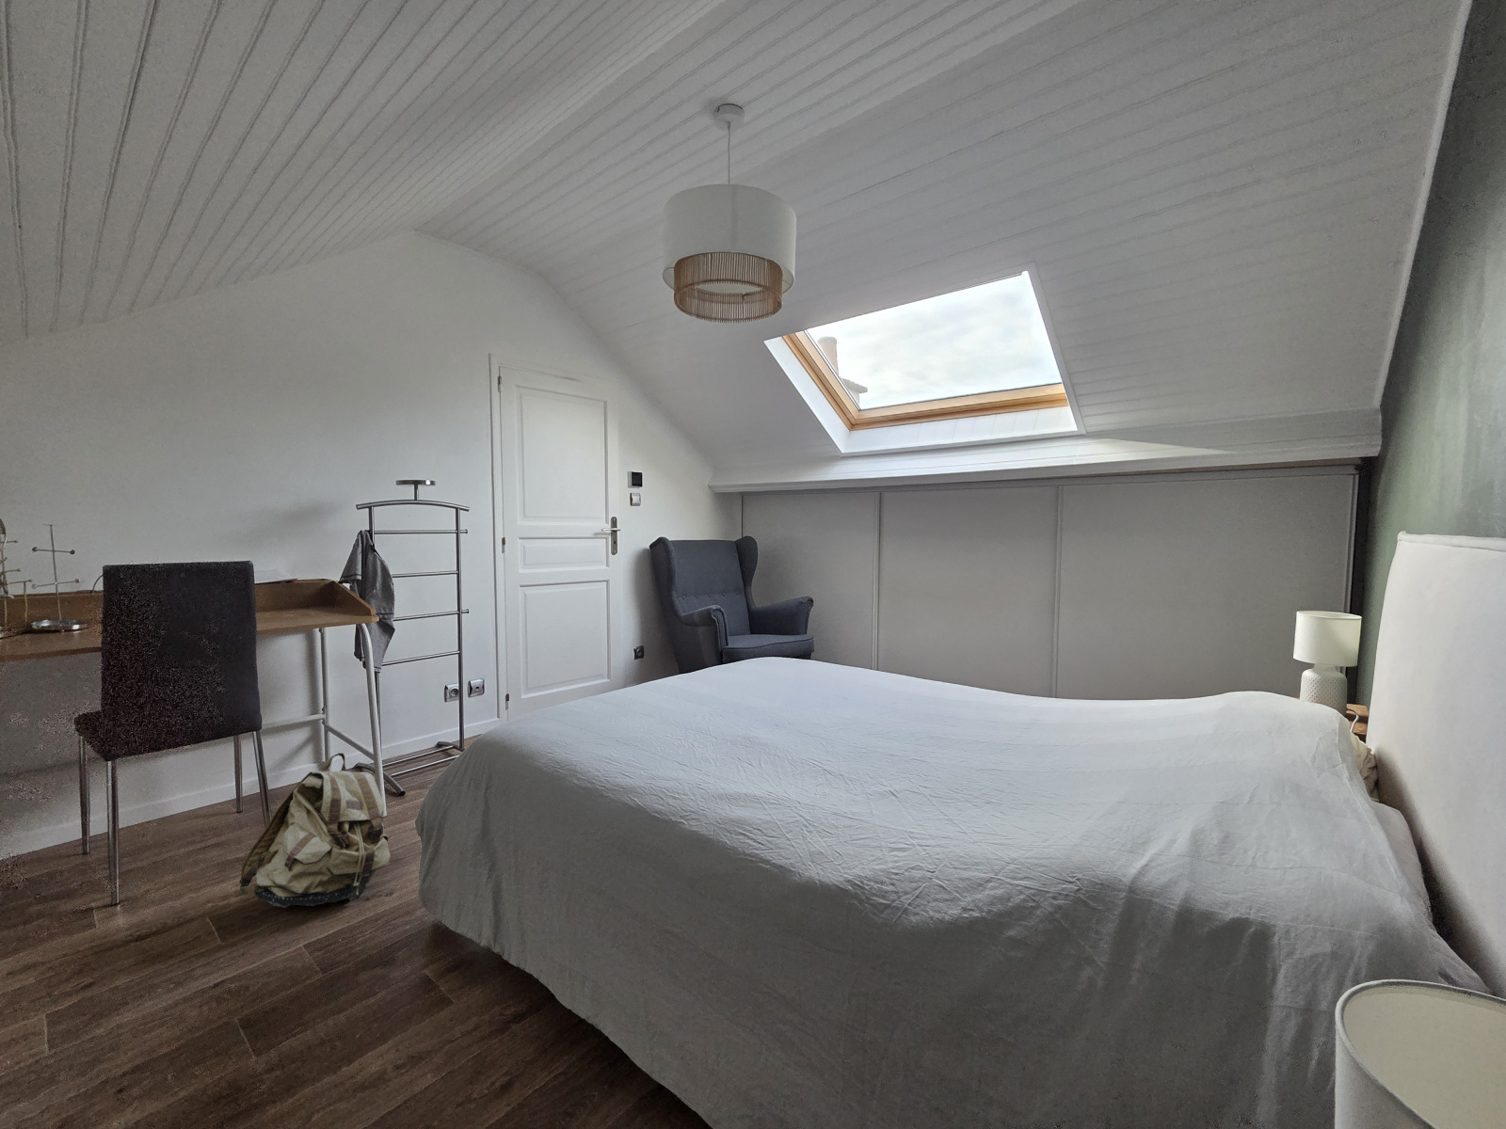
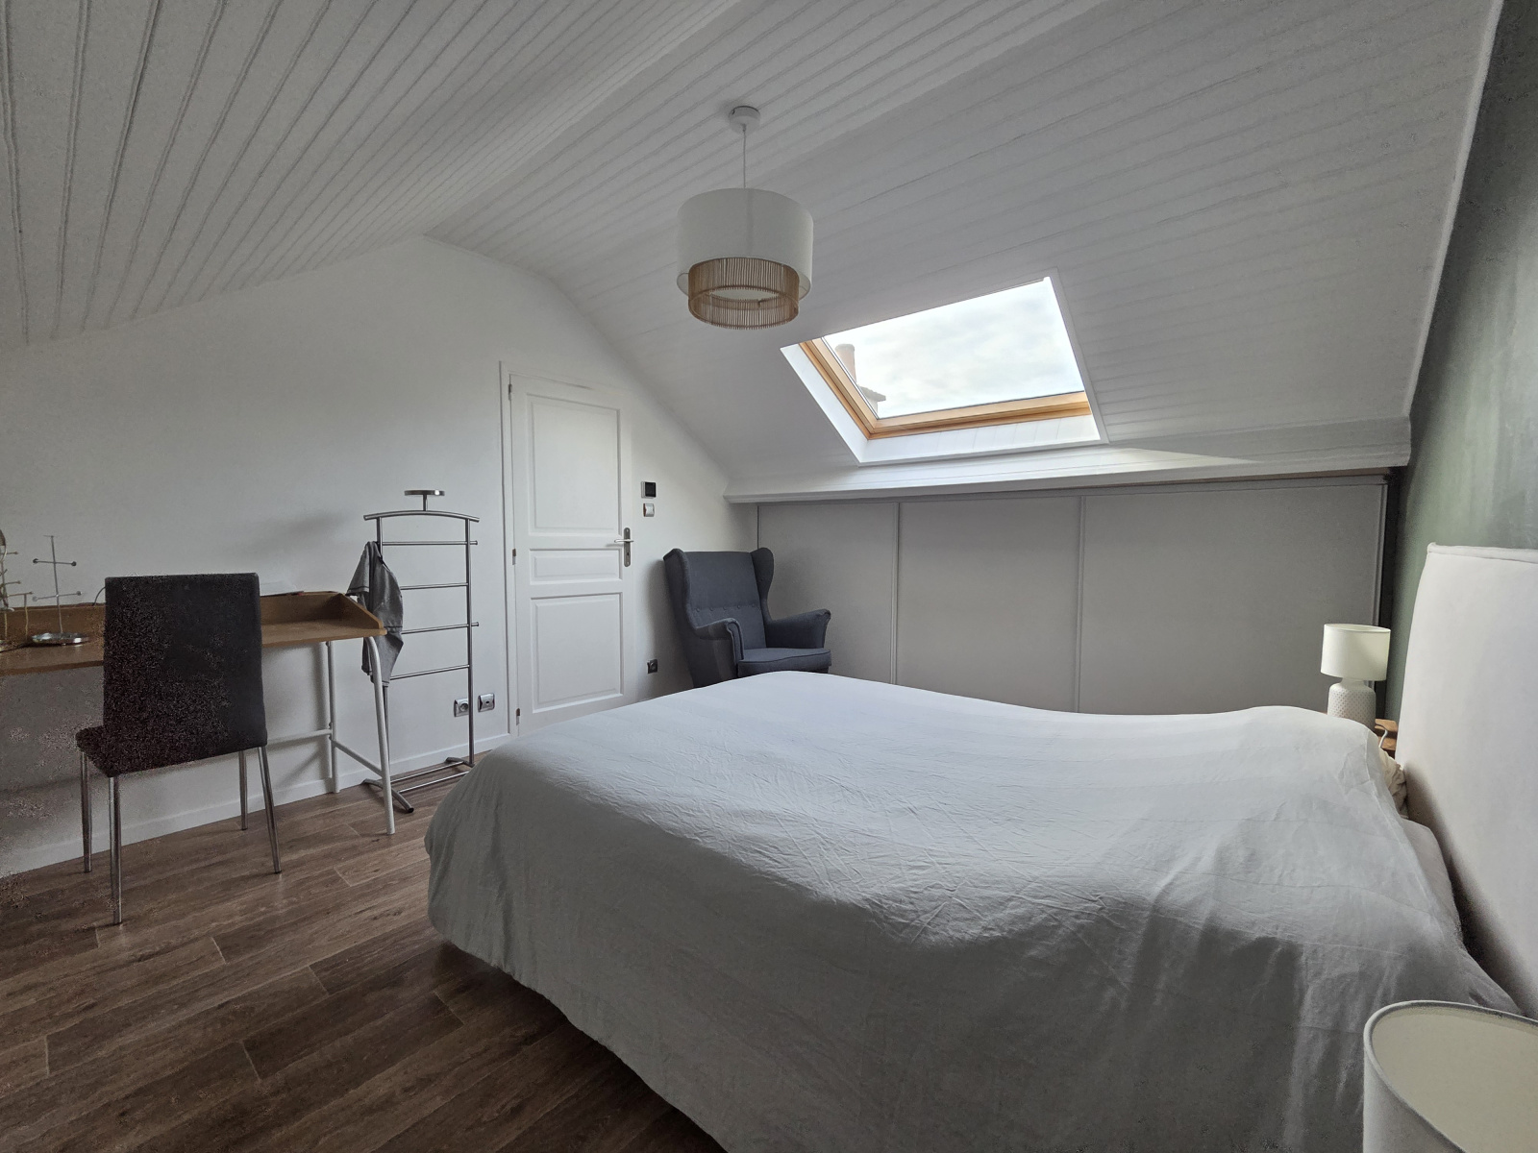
- backpack [240,752,391,908]
